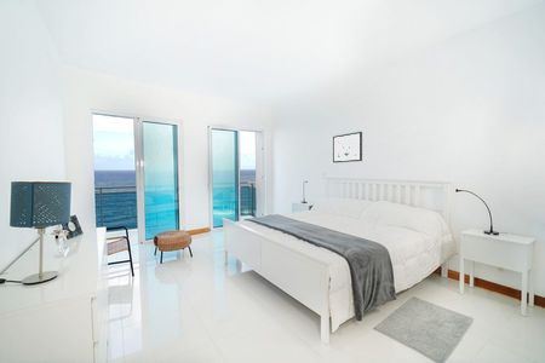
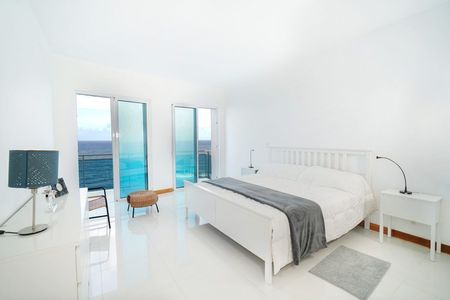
- wall art [332,131,363,163]
